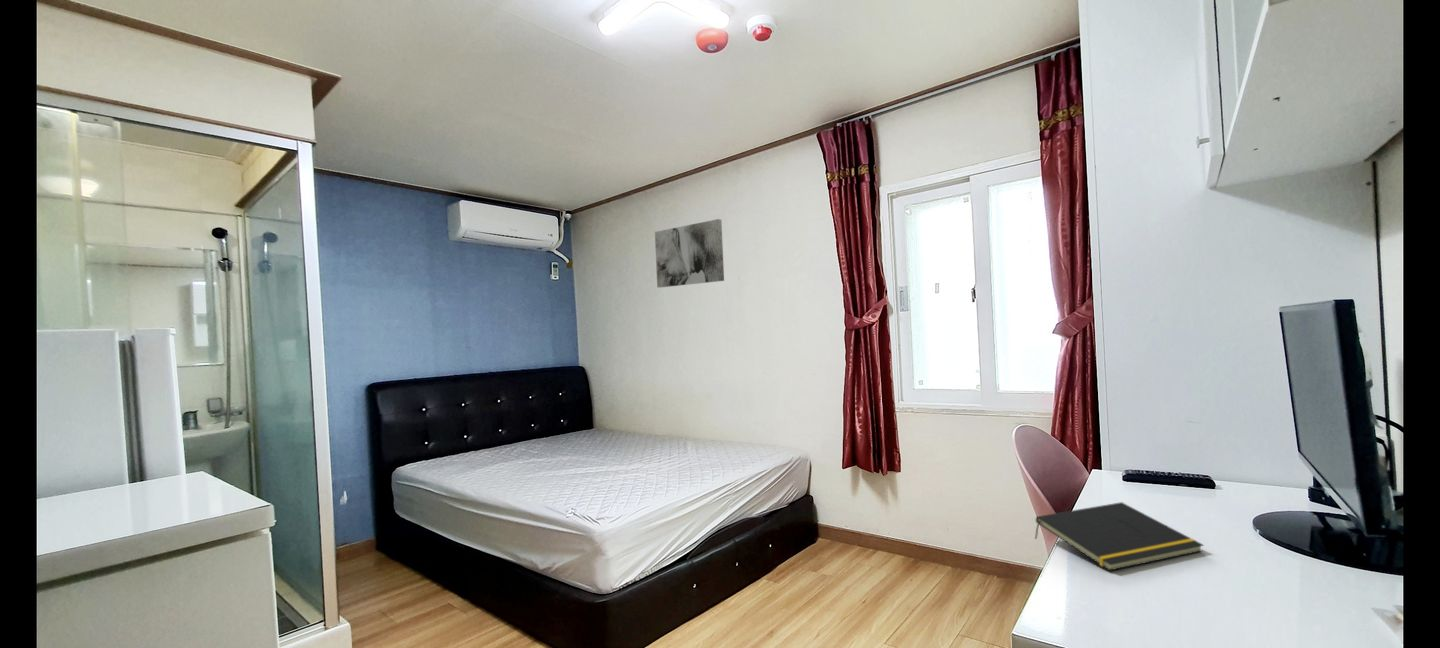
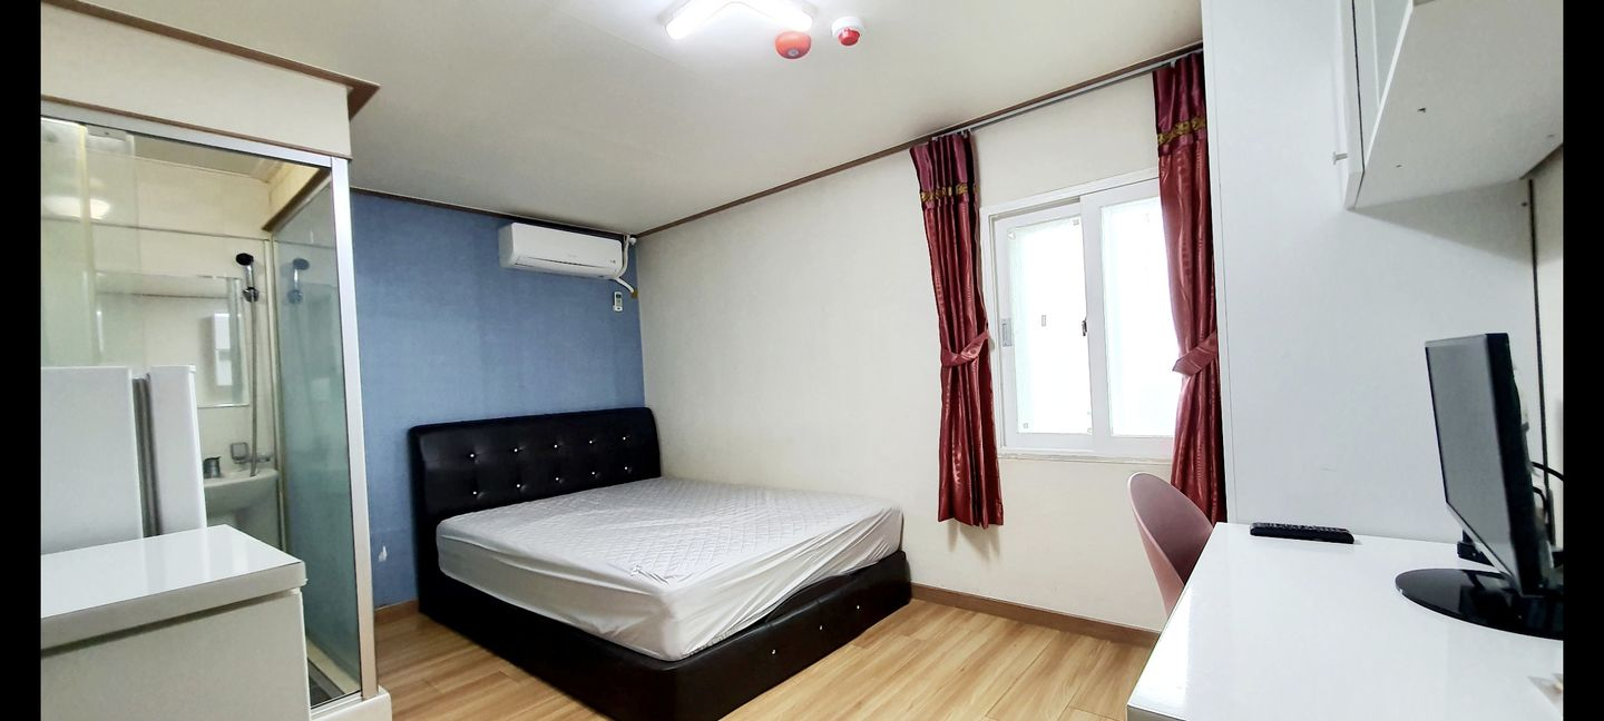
- notepad [1034,501,1204,572]
- wall art [654,218,725,288]
